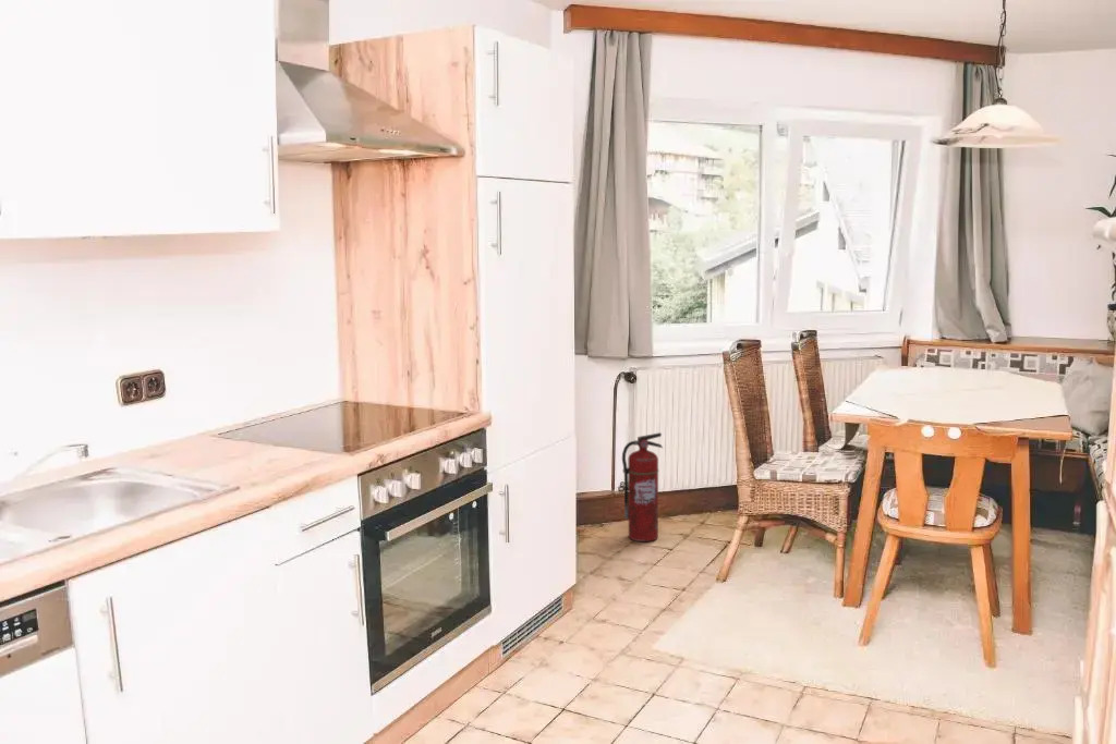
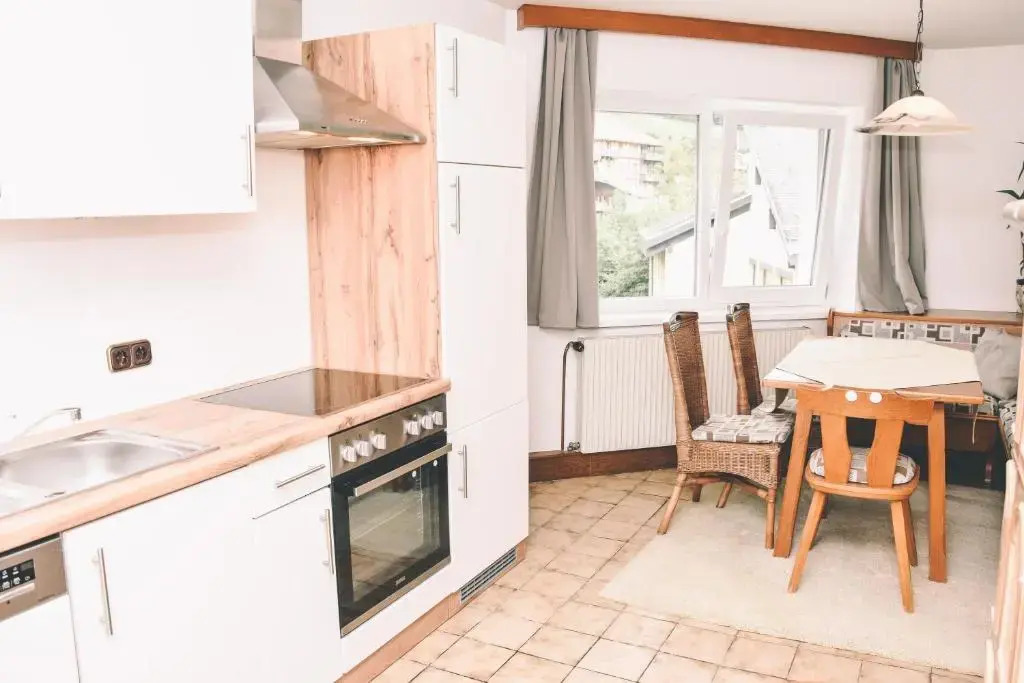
- fire extinguisher [621,431,664,542]
